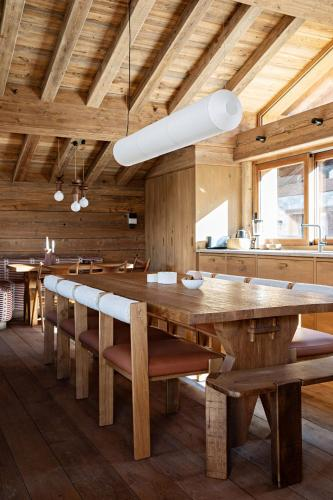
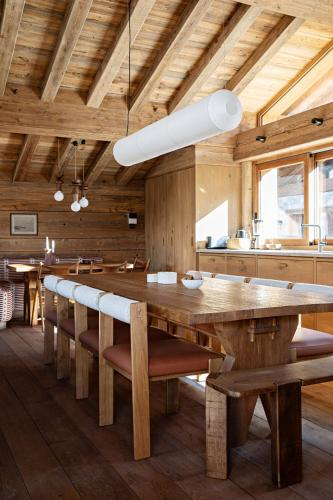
+ wall art [9,212,39,237]
